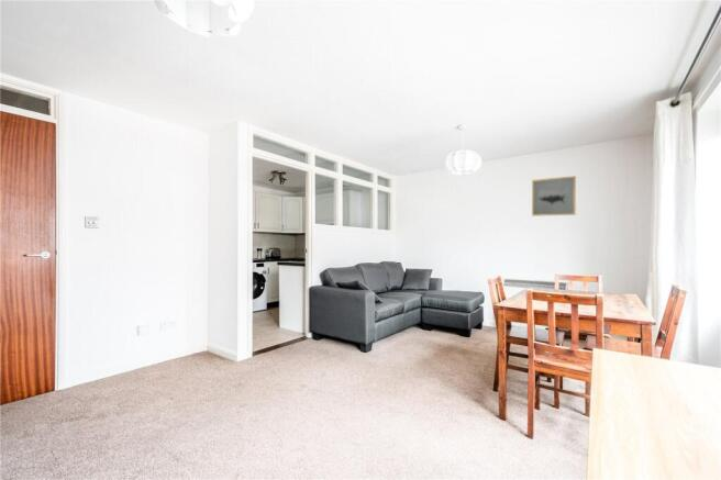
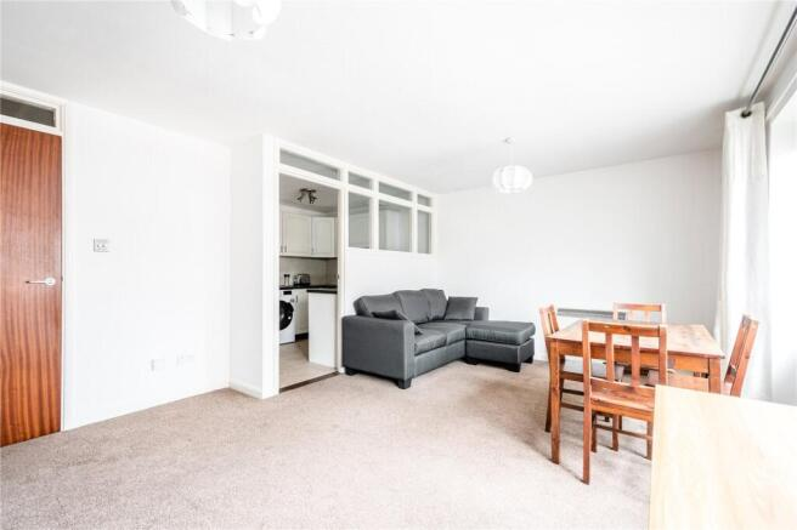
- wall art [531,175,577,217]
